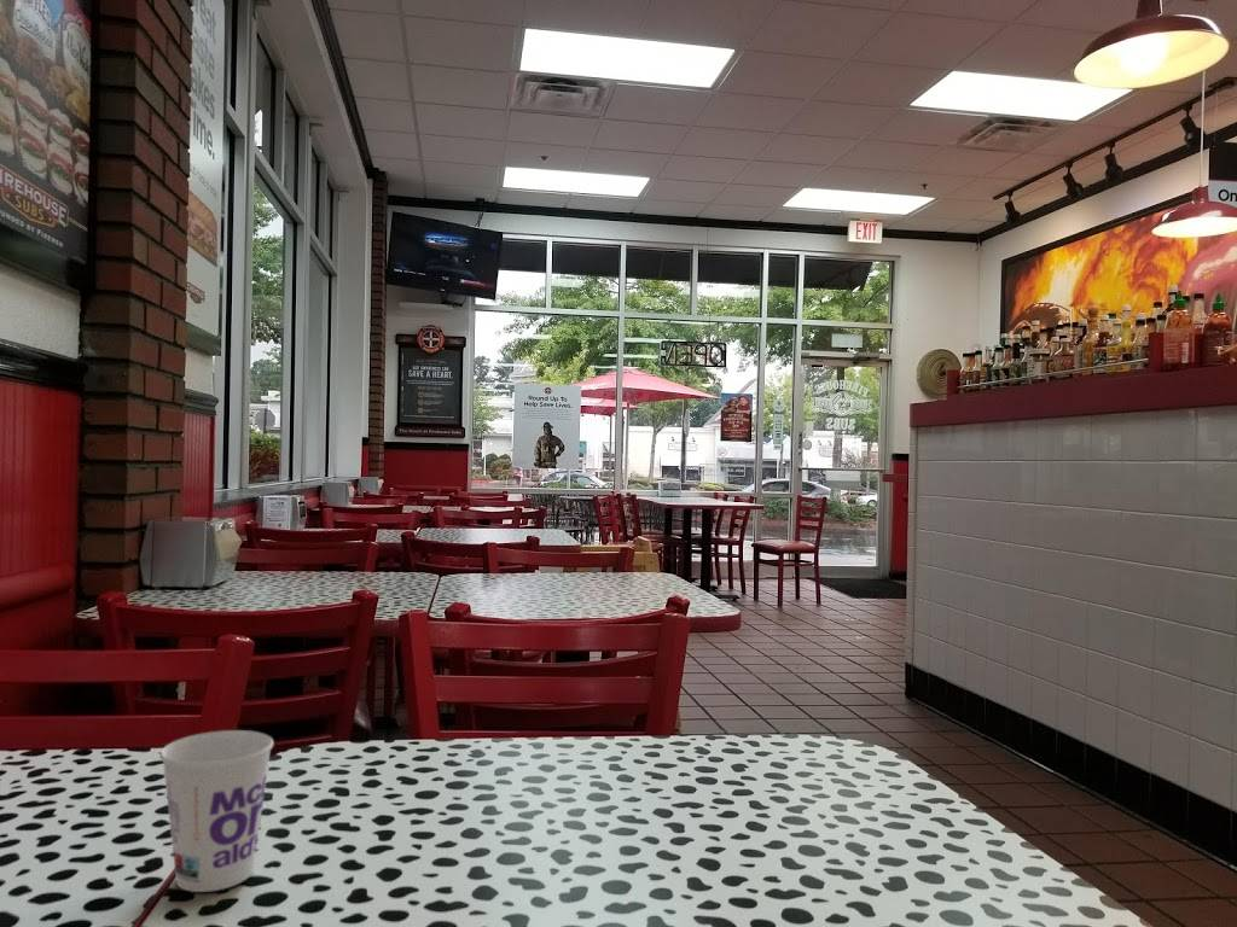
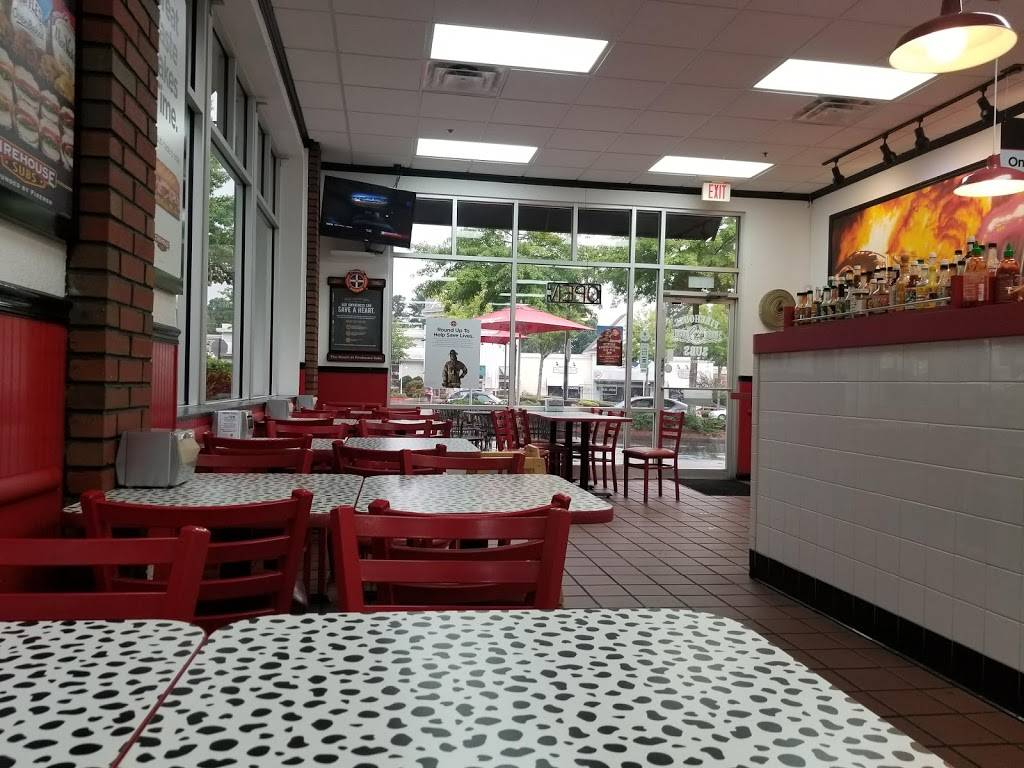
- cup [158,729,274,893]
